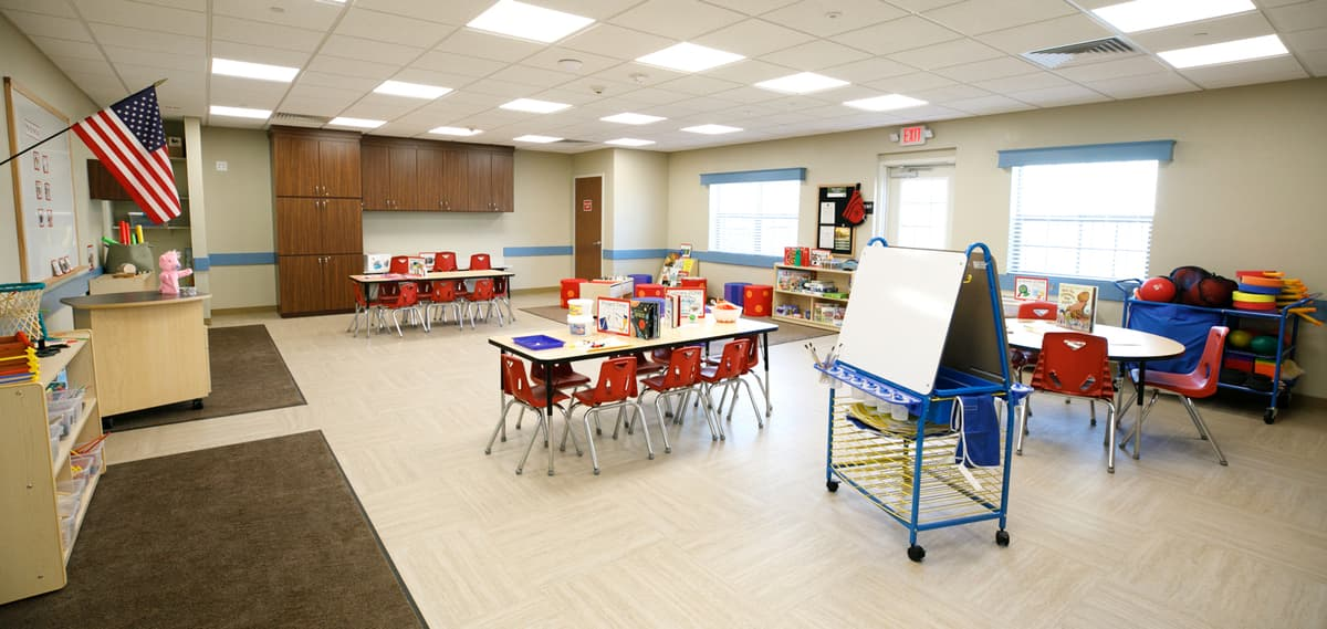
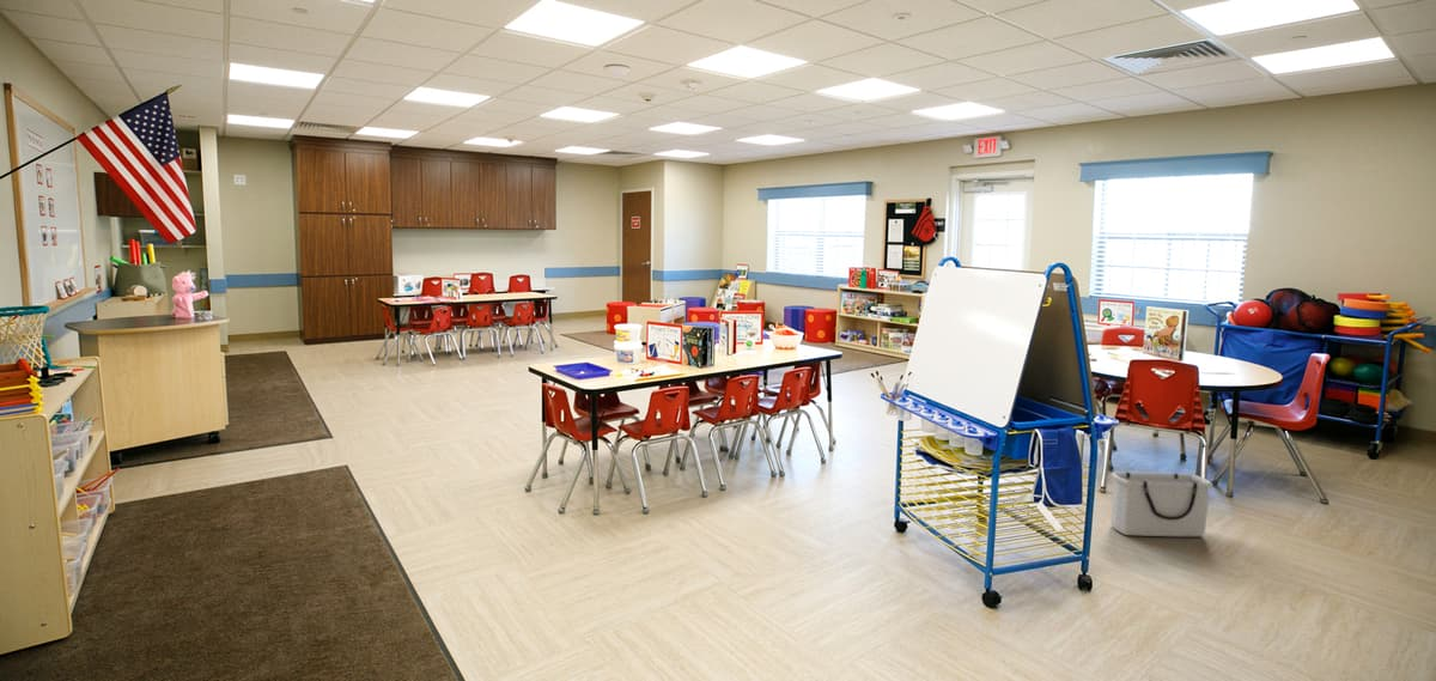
+ storage bin [1109,472,1215,537]
